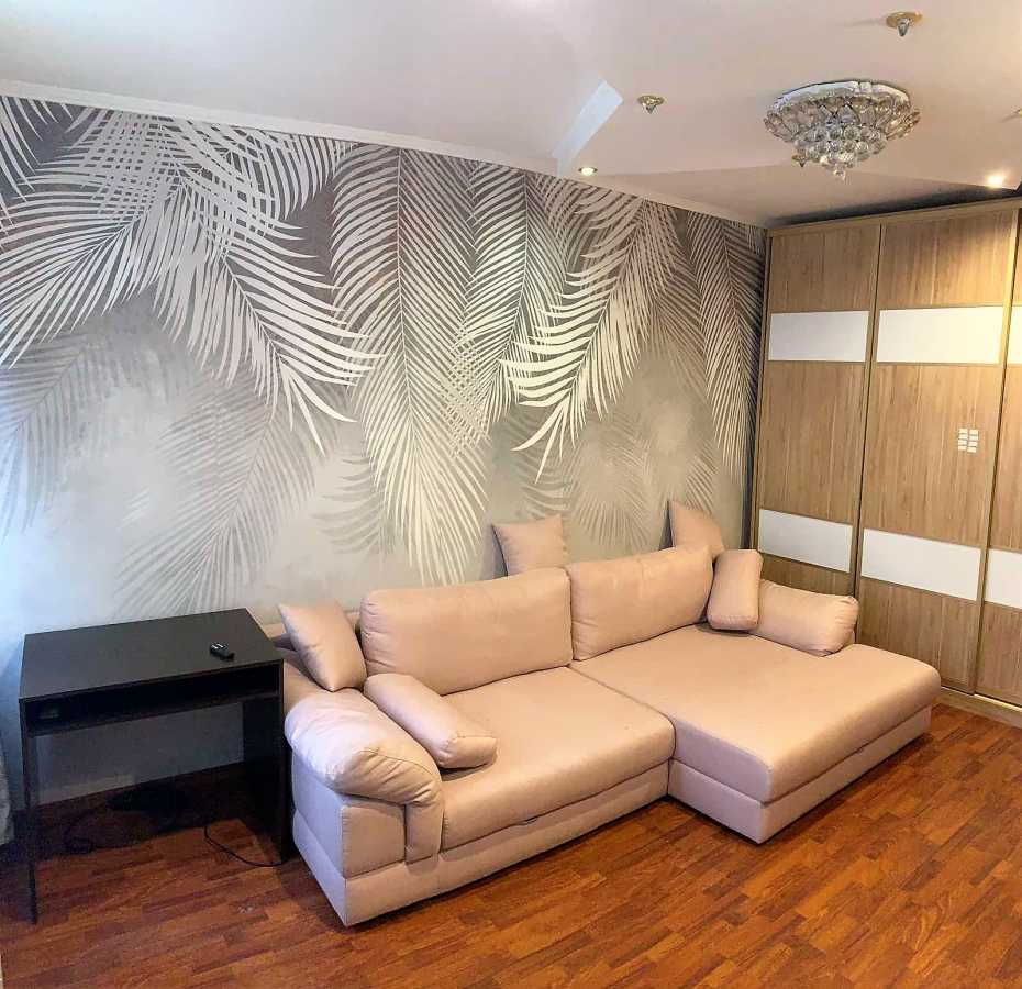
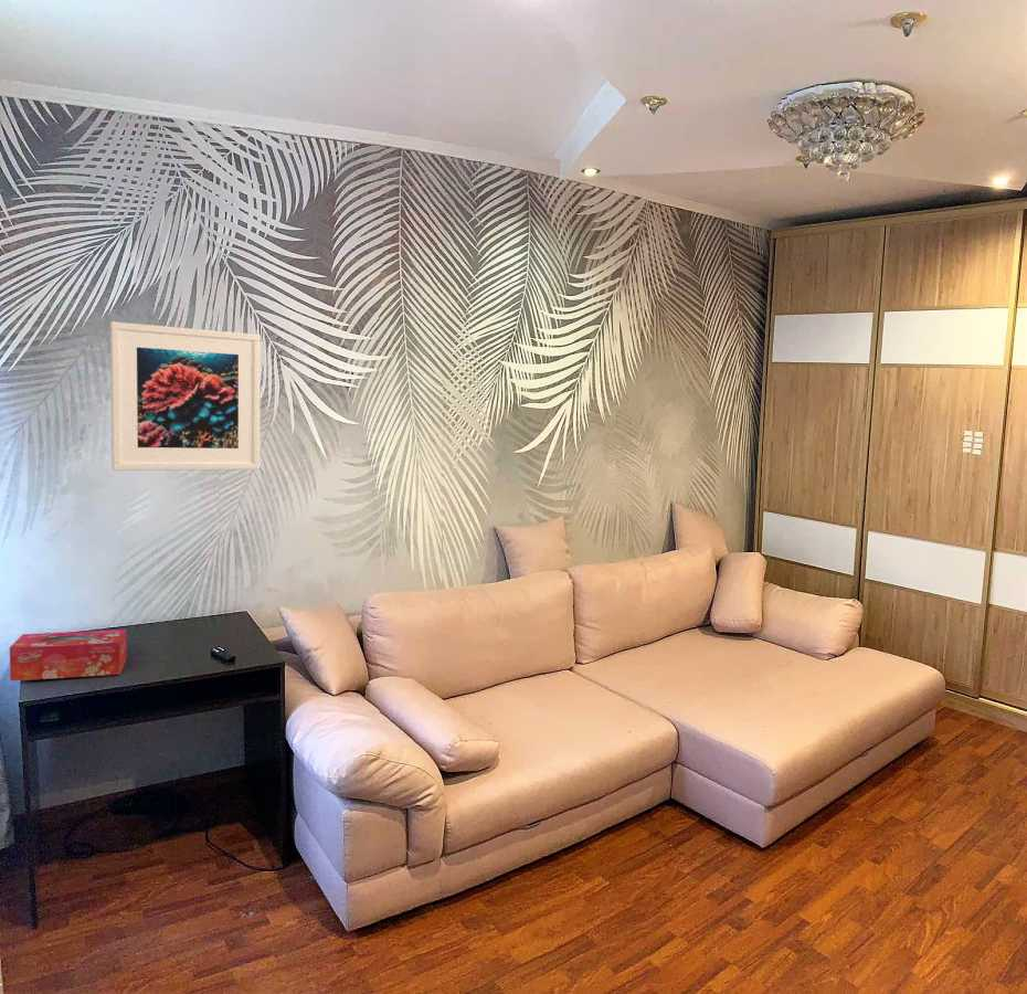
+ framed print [109,320,262,472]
+ tissue box [9,628,128,683]
